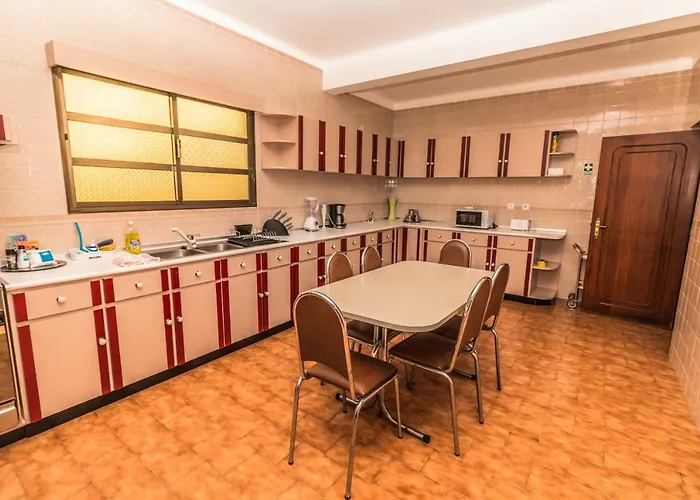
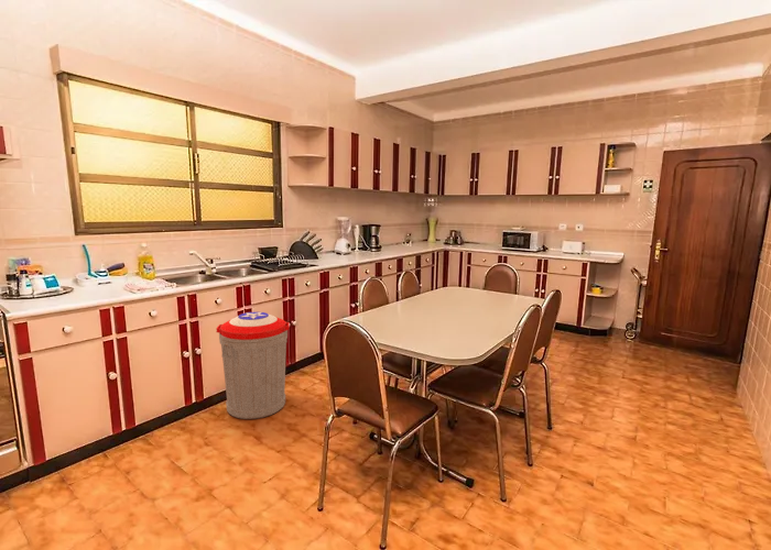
+ trash can [215,311,291,420]
